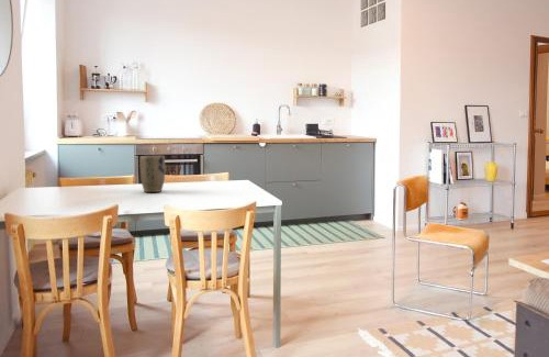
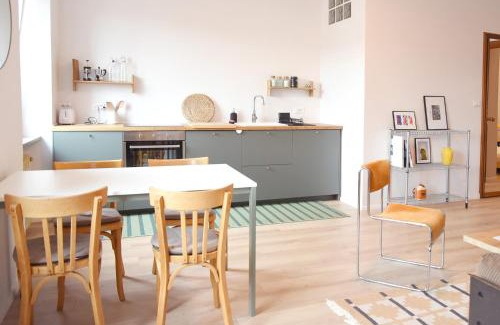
- plant pot [138,155,166,193]
